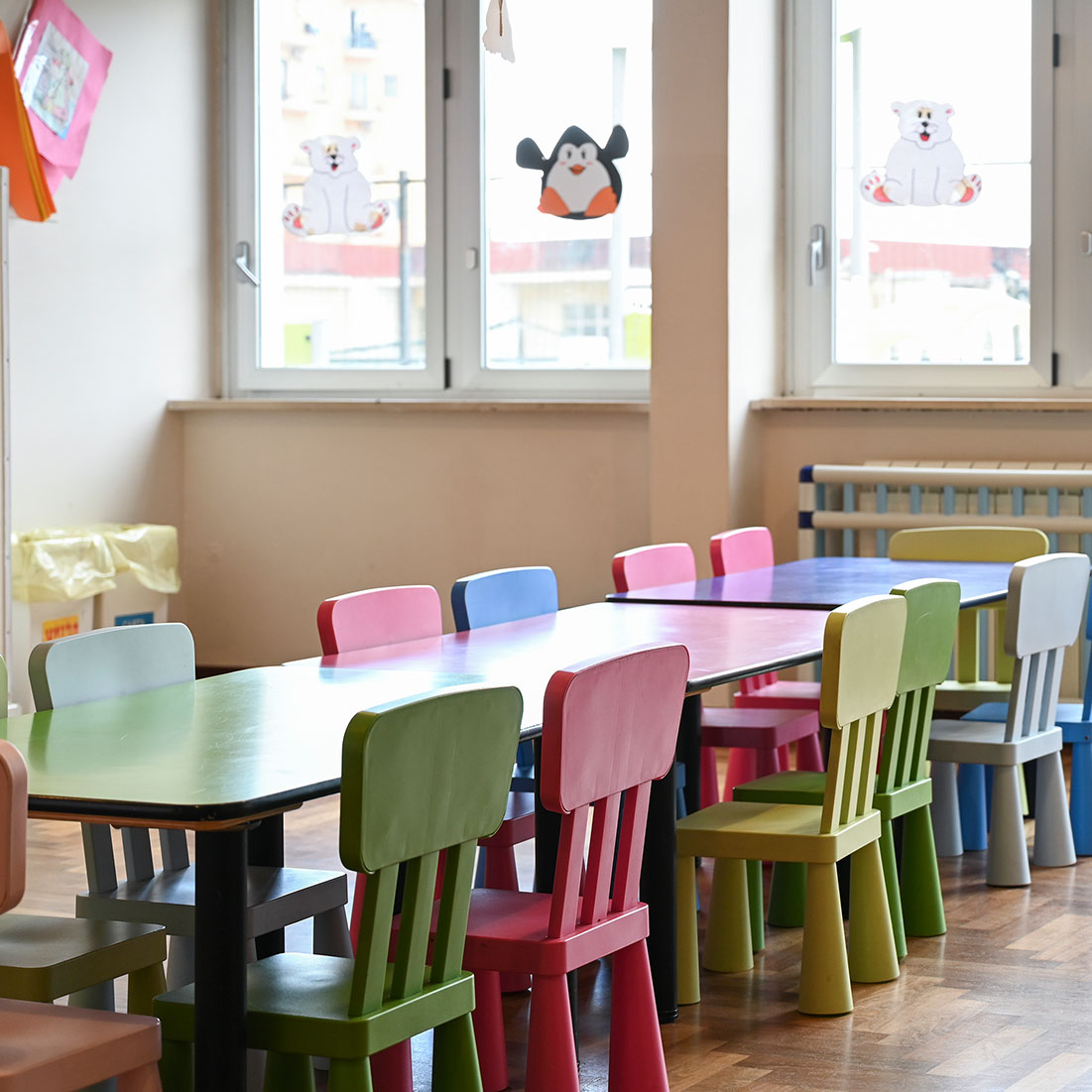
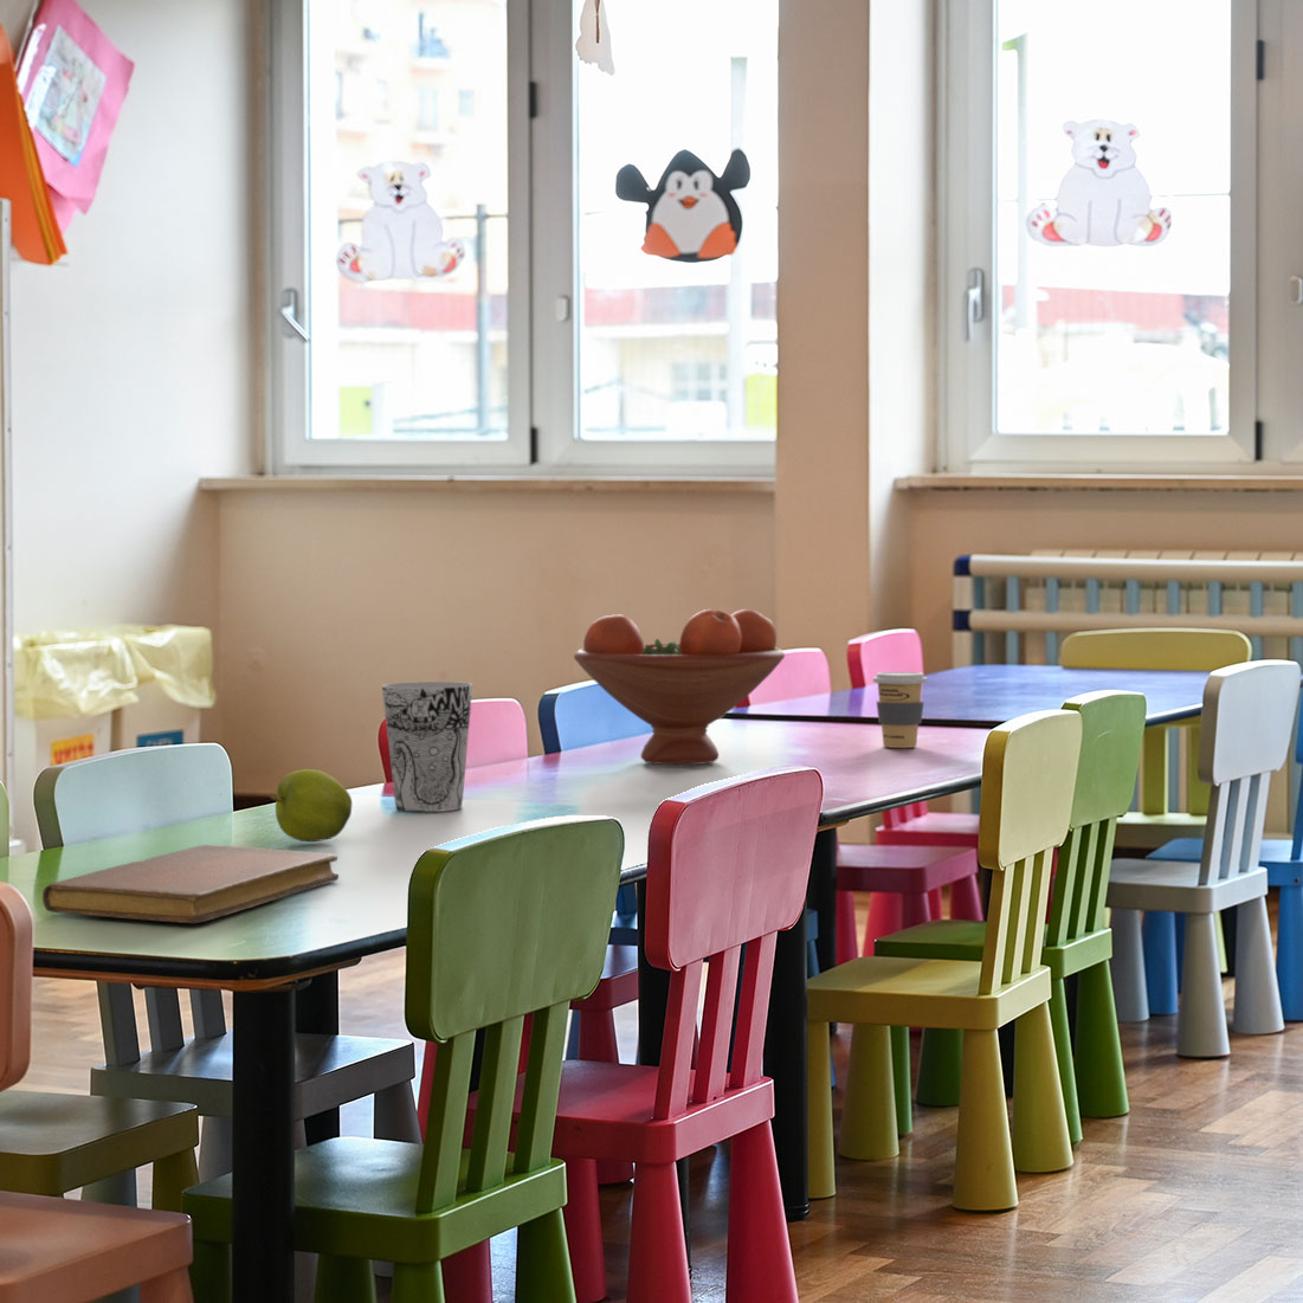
+ coffee cup [871,671,930,749]
+ apple [267,768,353,842]
+ fruit bowl [573,609,786,766]
+ cup [381,680,475,813]
+ notebook [42,844,340,925]
